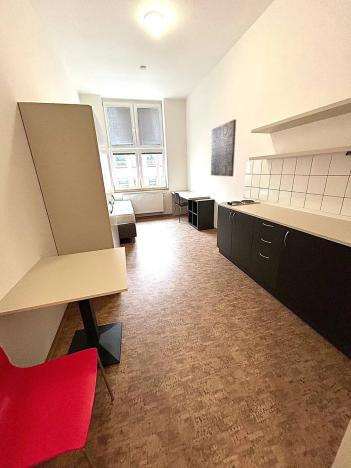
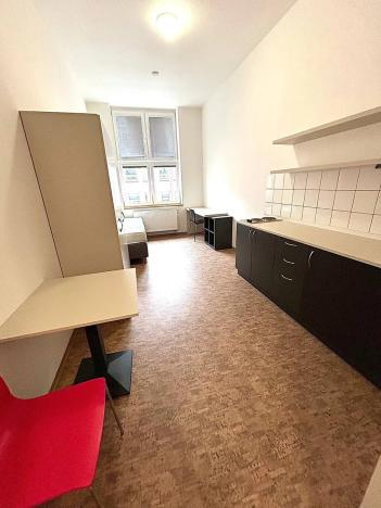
- wall art [210,118,237,177]
